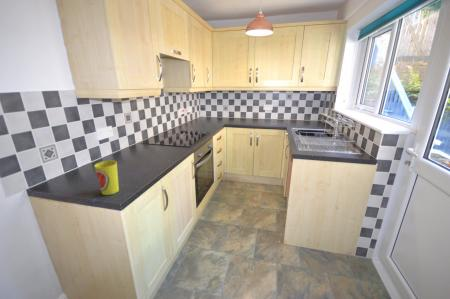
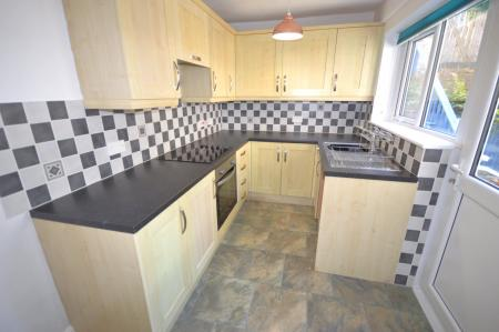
- cup [93,160,120,196]
